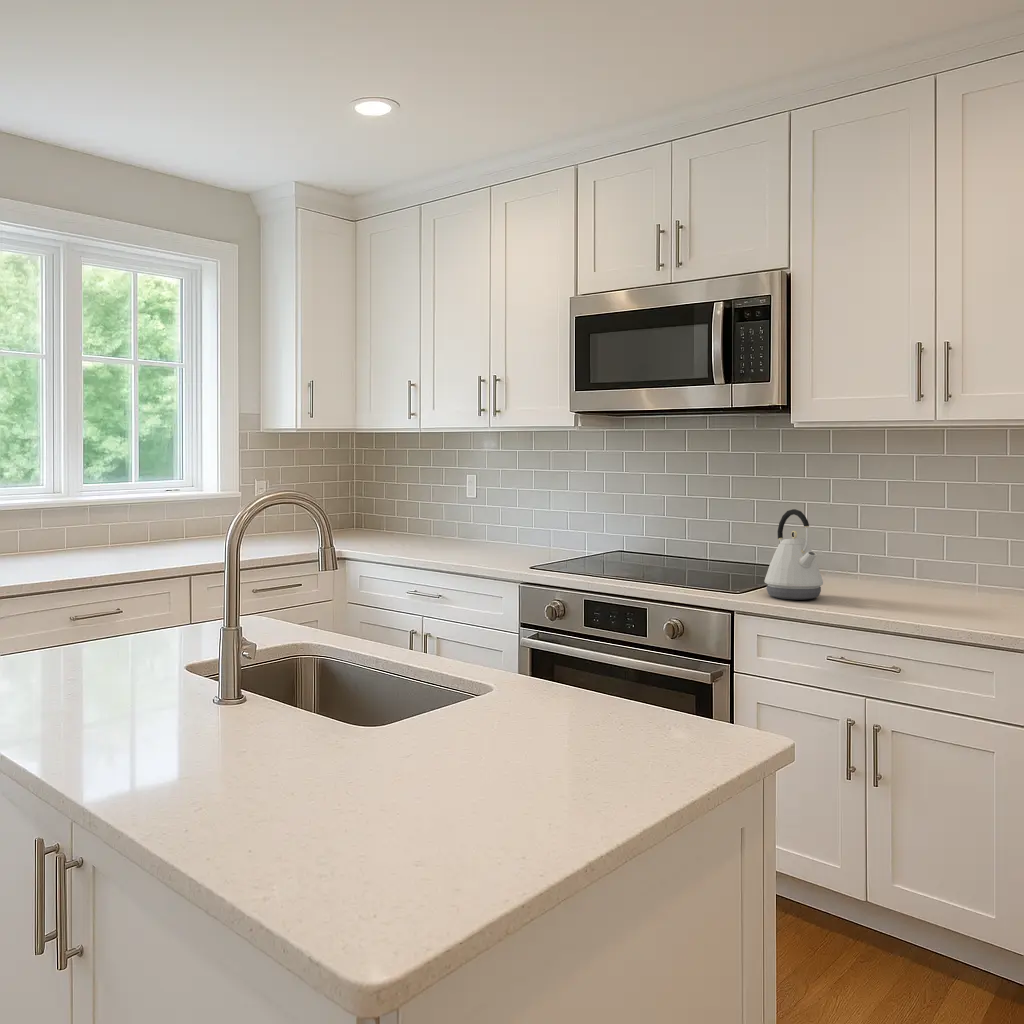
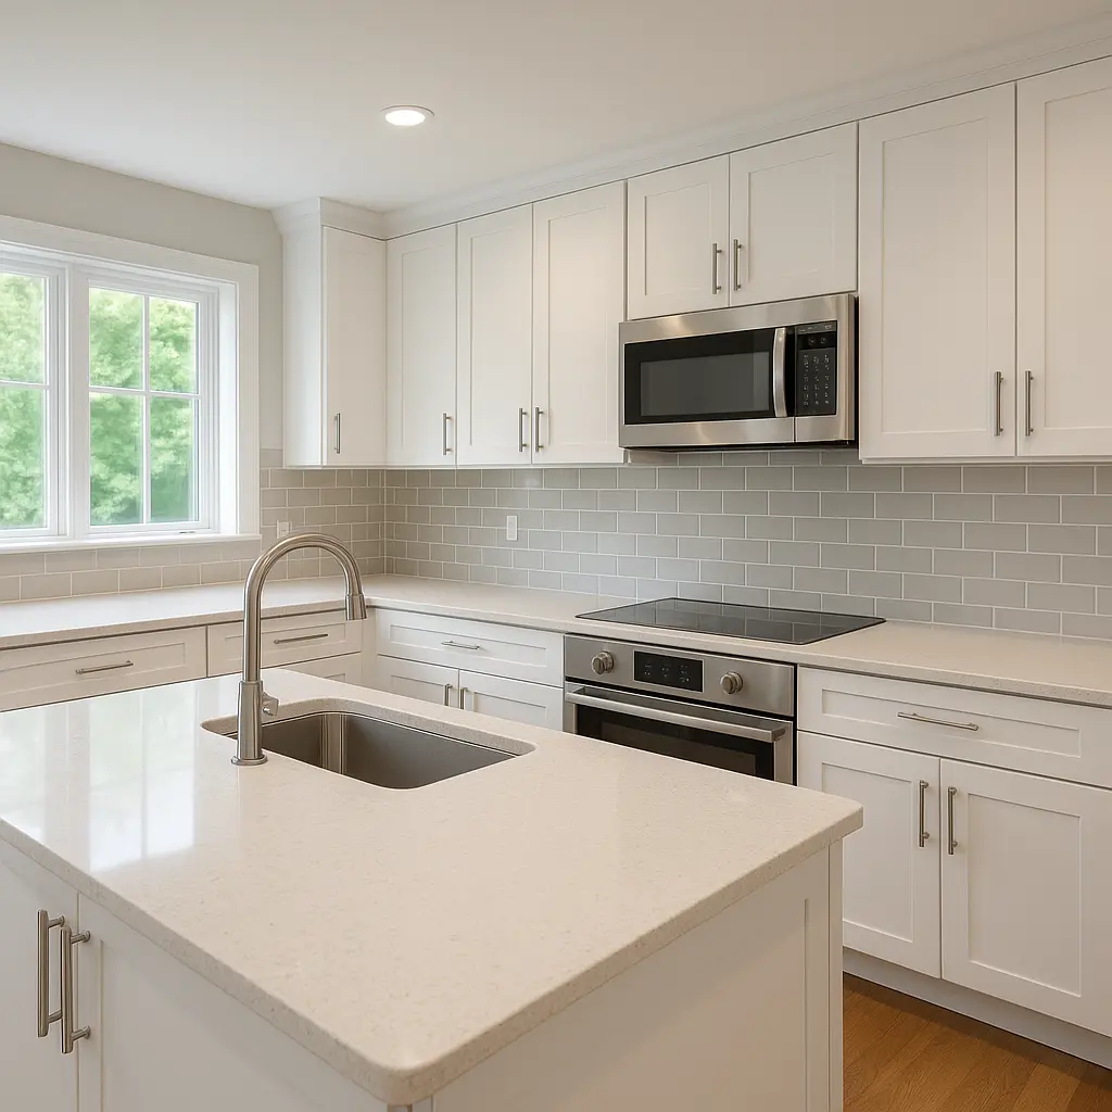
- kettle [764,508,824,601]
